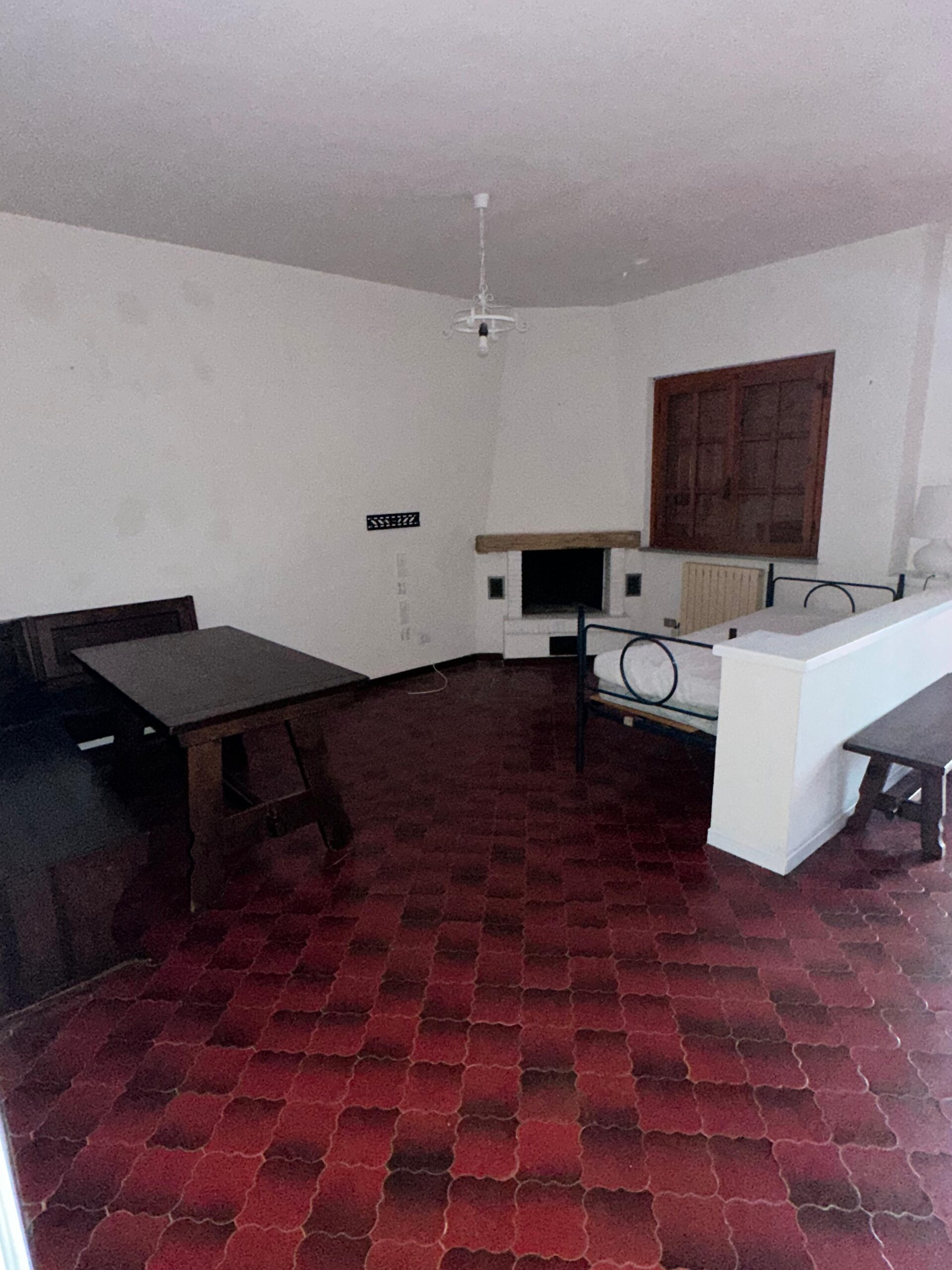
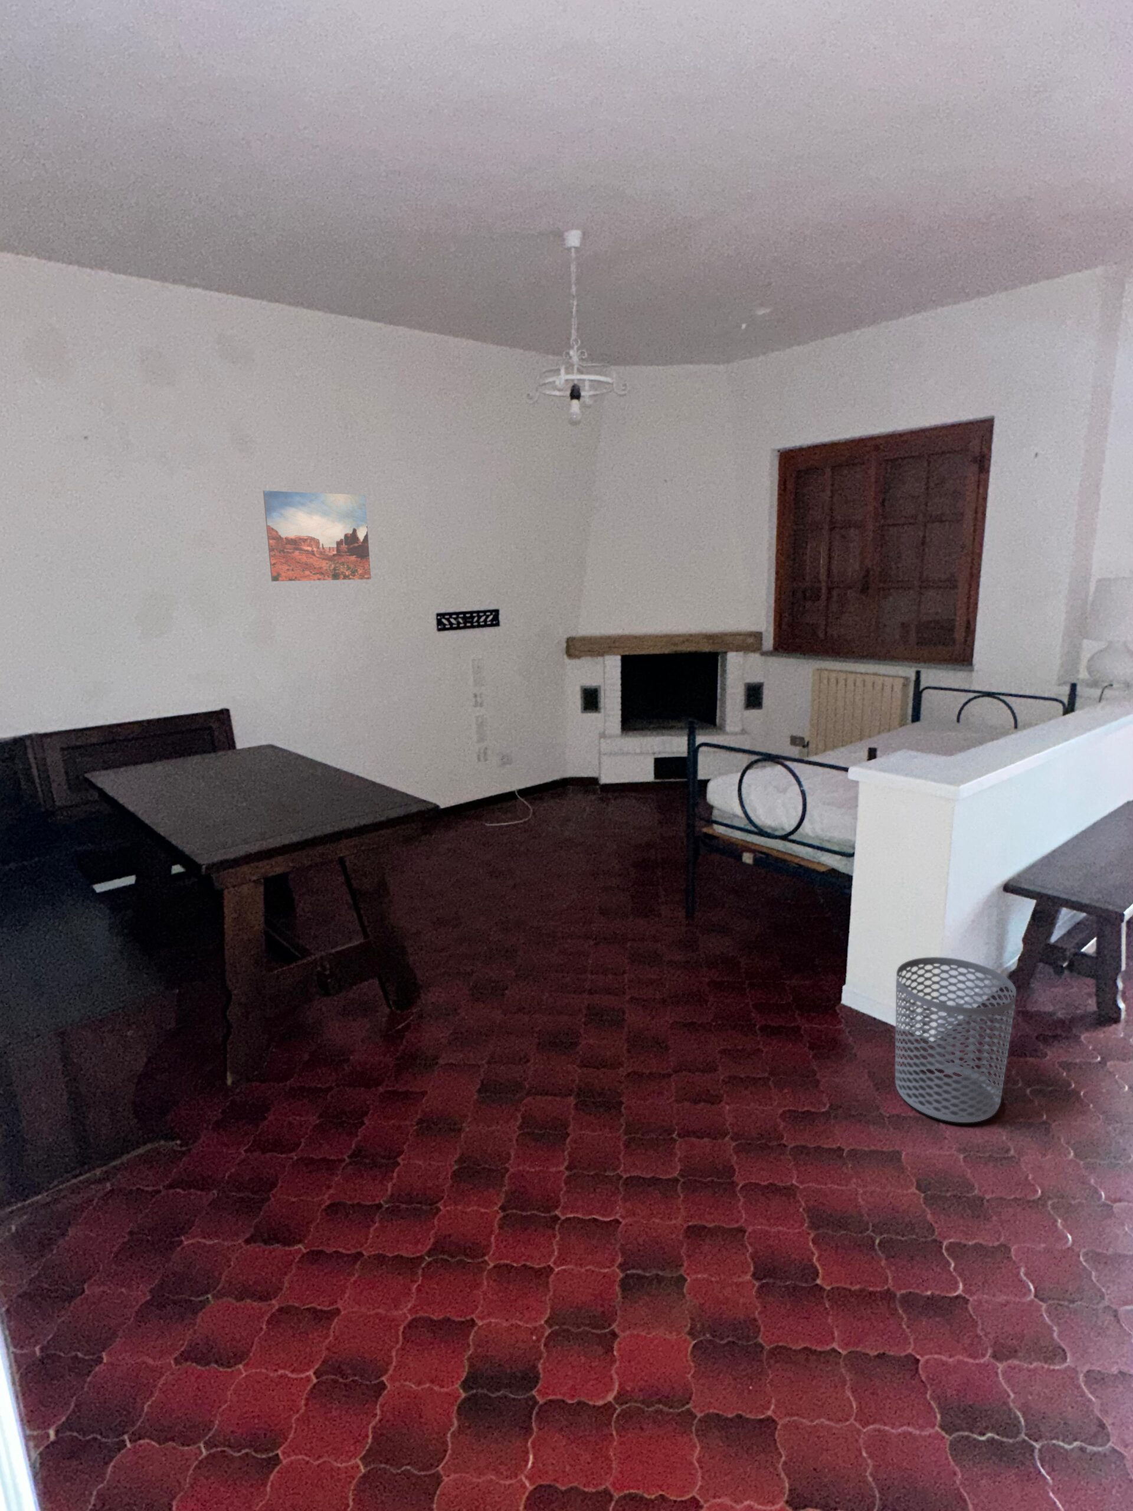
+ waste bin [895,957,1016,1123]
+ wall art [263,490,371,582]
